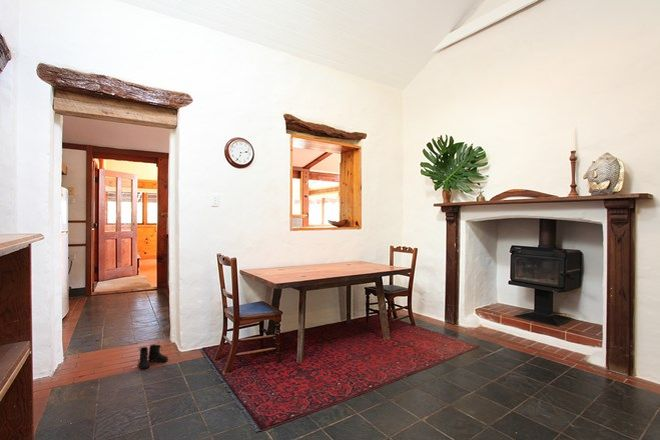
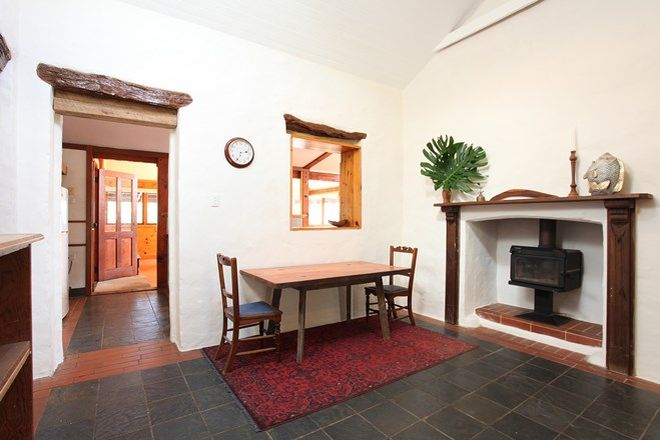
- boots [138,343,169,370]
